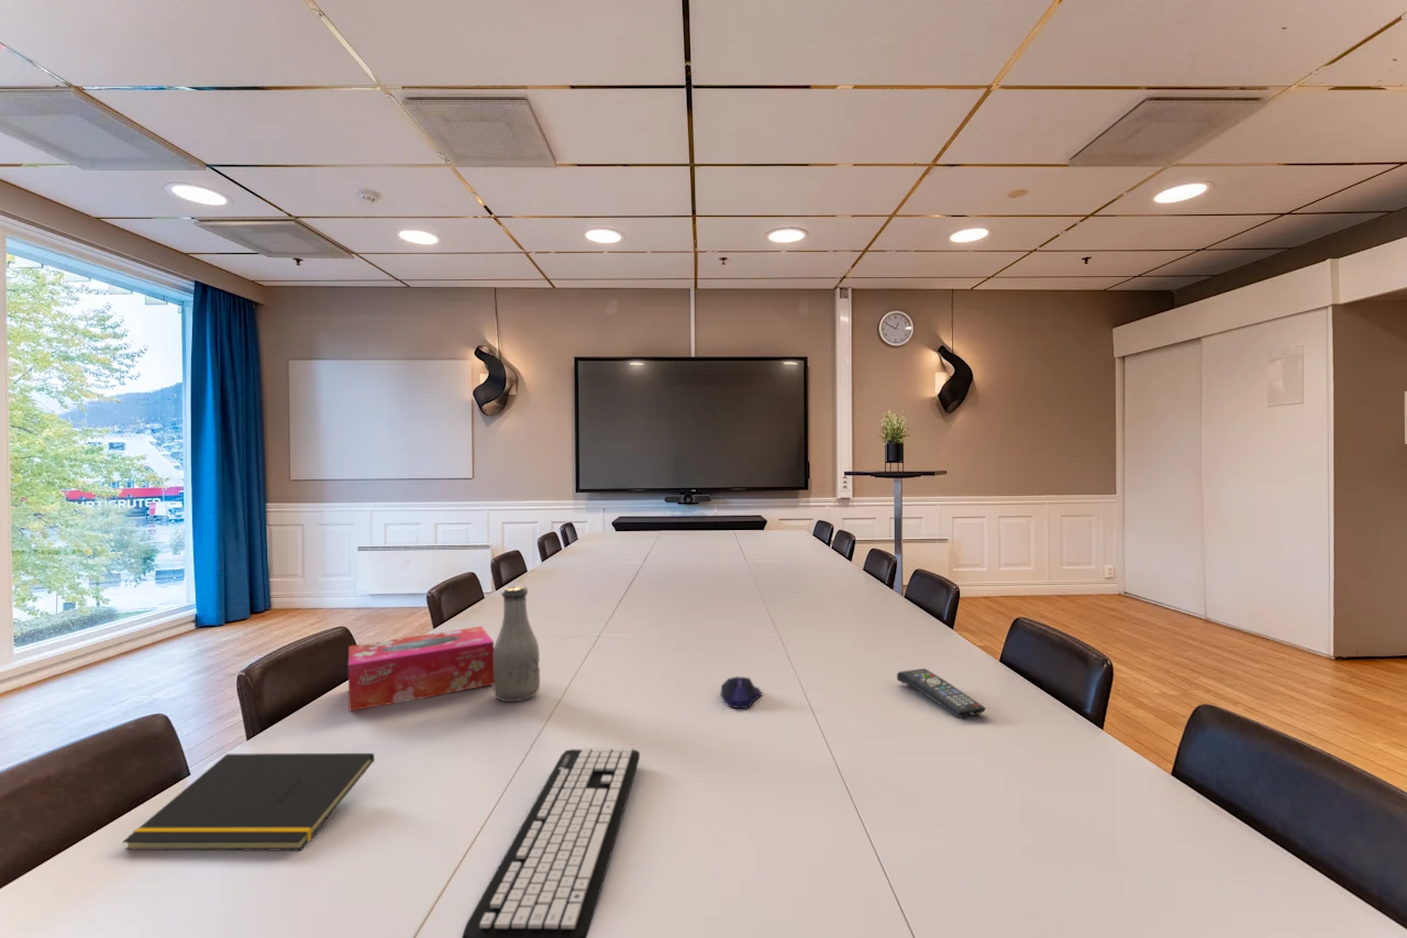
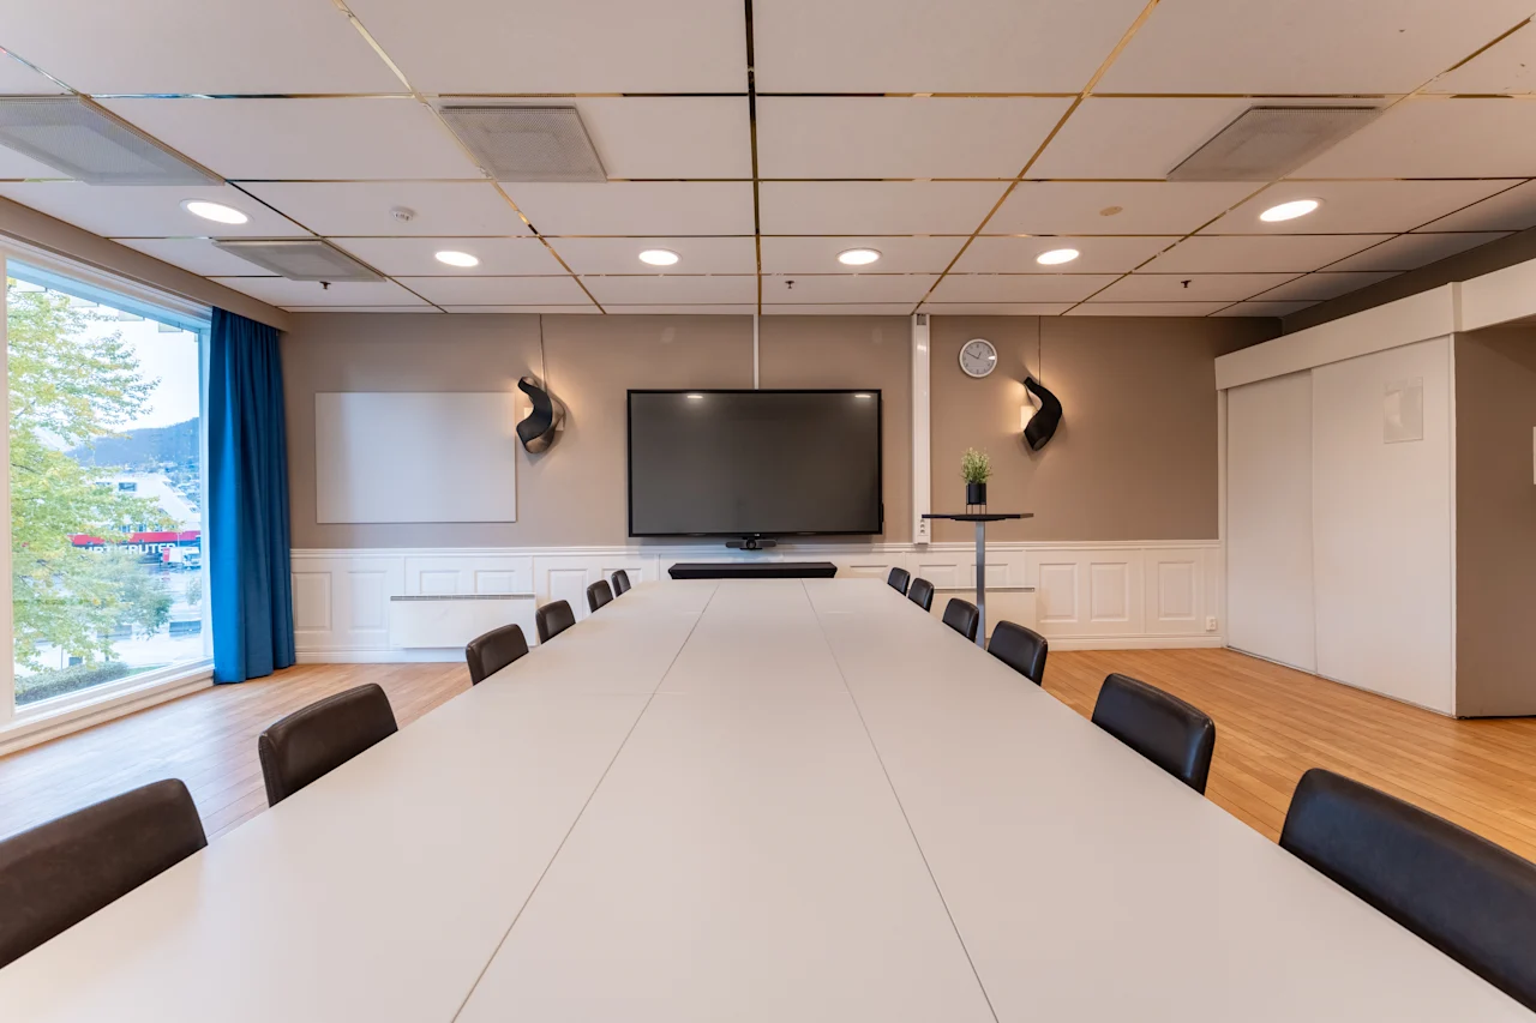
- remote control [896,667,986,718]
- notepad [122,752,376,851]
- keyboard [461,746,641,938]
- computer mouse [719,675,763,709]
- tissue box [347,626,495,711]
- bottle [492,585,541,703]
